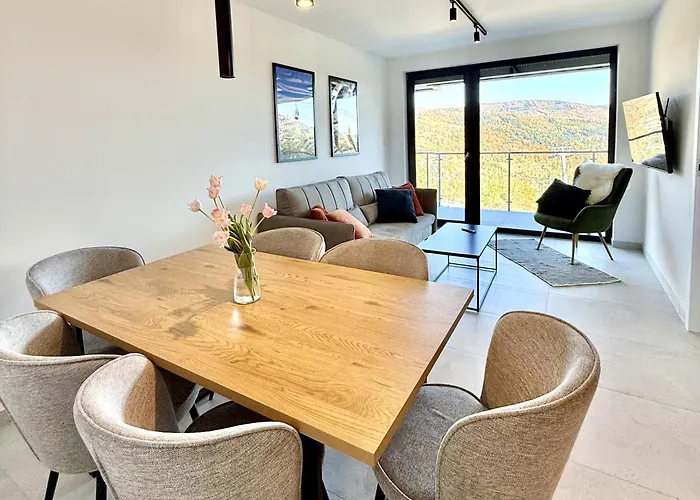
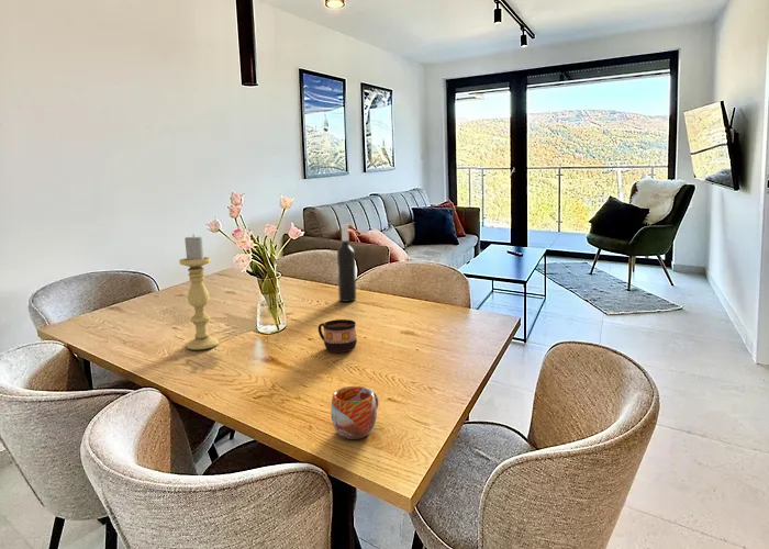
+ cup [317,318,358,352]
+ wine bottle [336,224,357,303]
+ candle holder [178,234,220,351]
+ mug [330,385,379,440]
